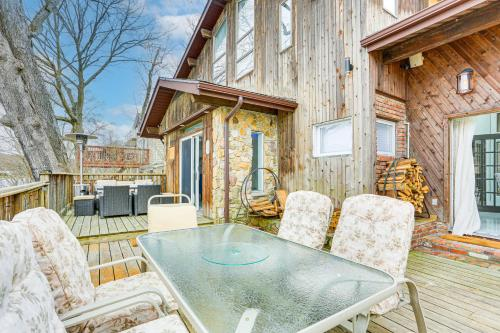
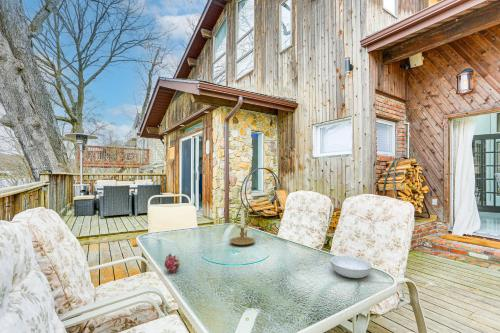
+ candle holder [229,211,256,246]
+ fruit [164,253,181,274]
+ serving bowl [329,254,373,279]
